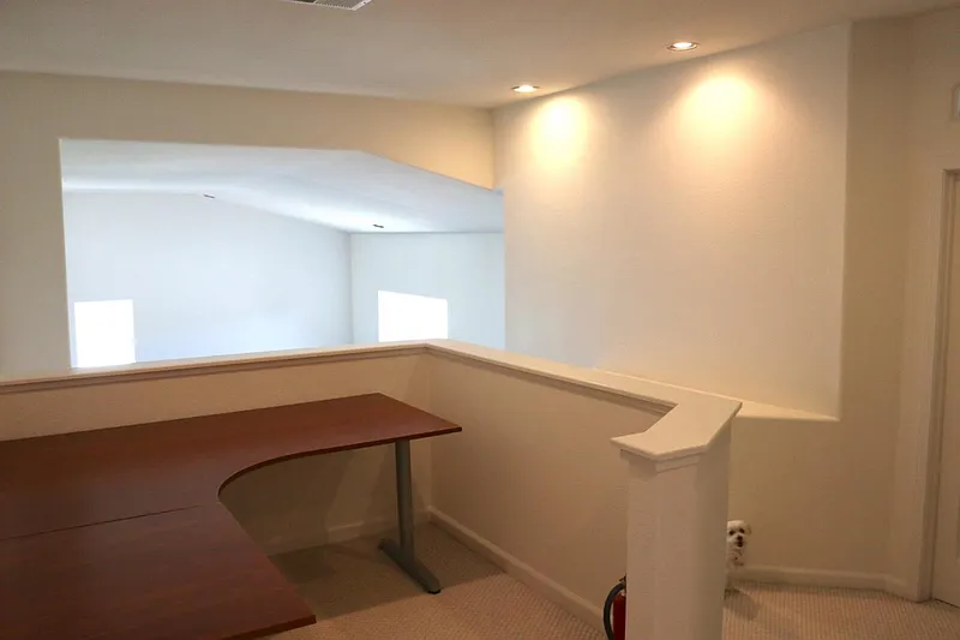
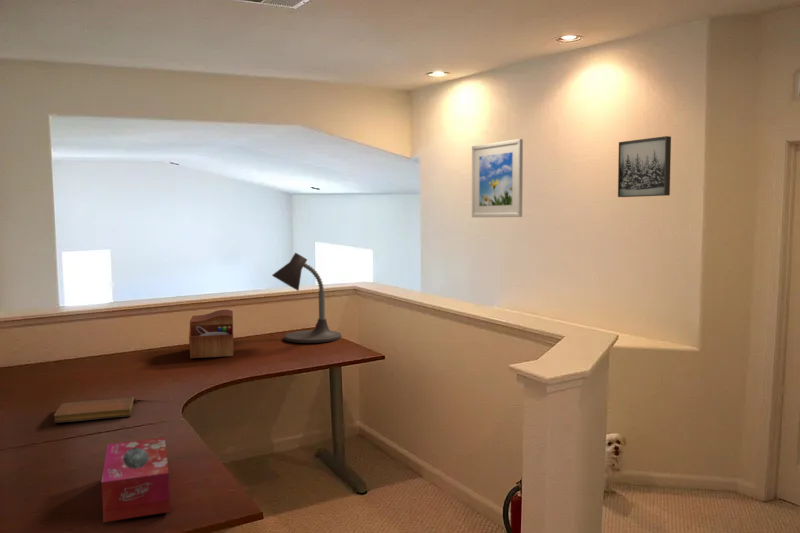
+ tissue box [101,436,171,523]
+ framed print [471,138,524,218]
+ notebook [53,396,136,424]
+ desk lamp [271,252,342,344]
+ wall art [617,135,672,198]
+ sewing box [188,309,235,359]
